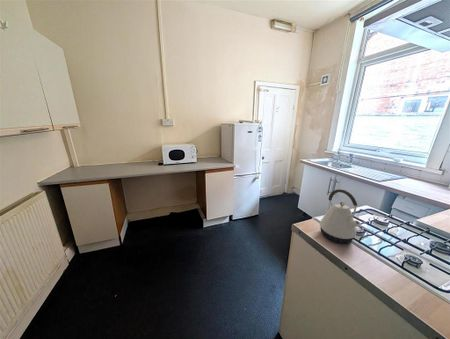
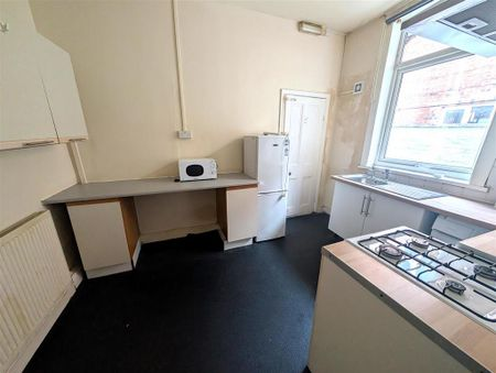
- kettle [319,188,362,244]
